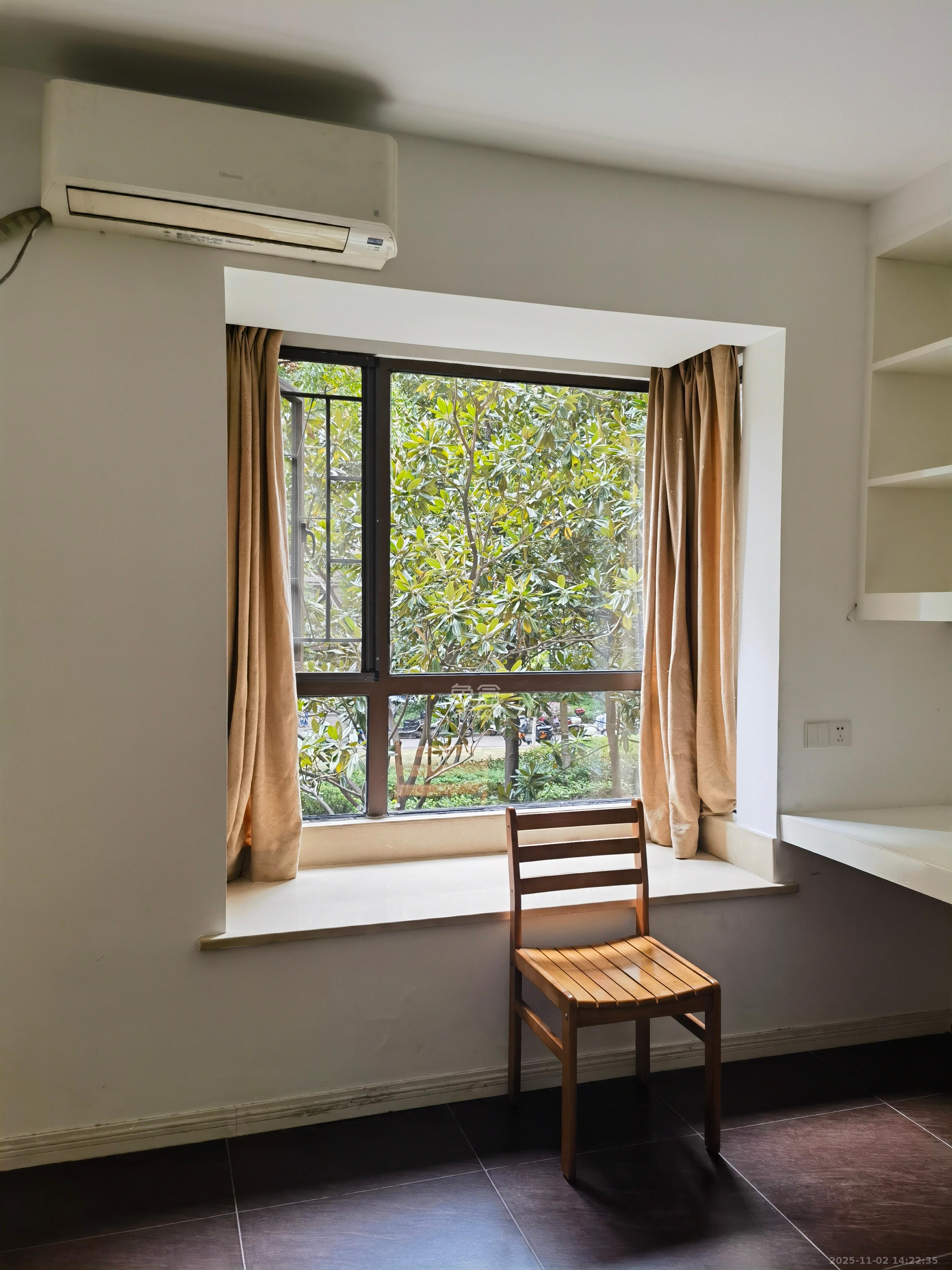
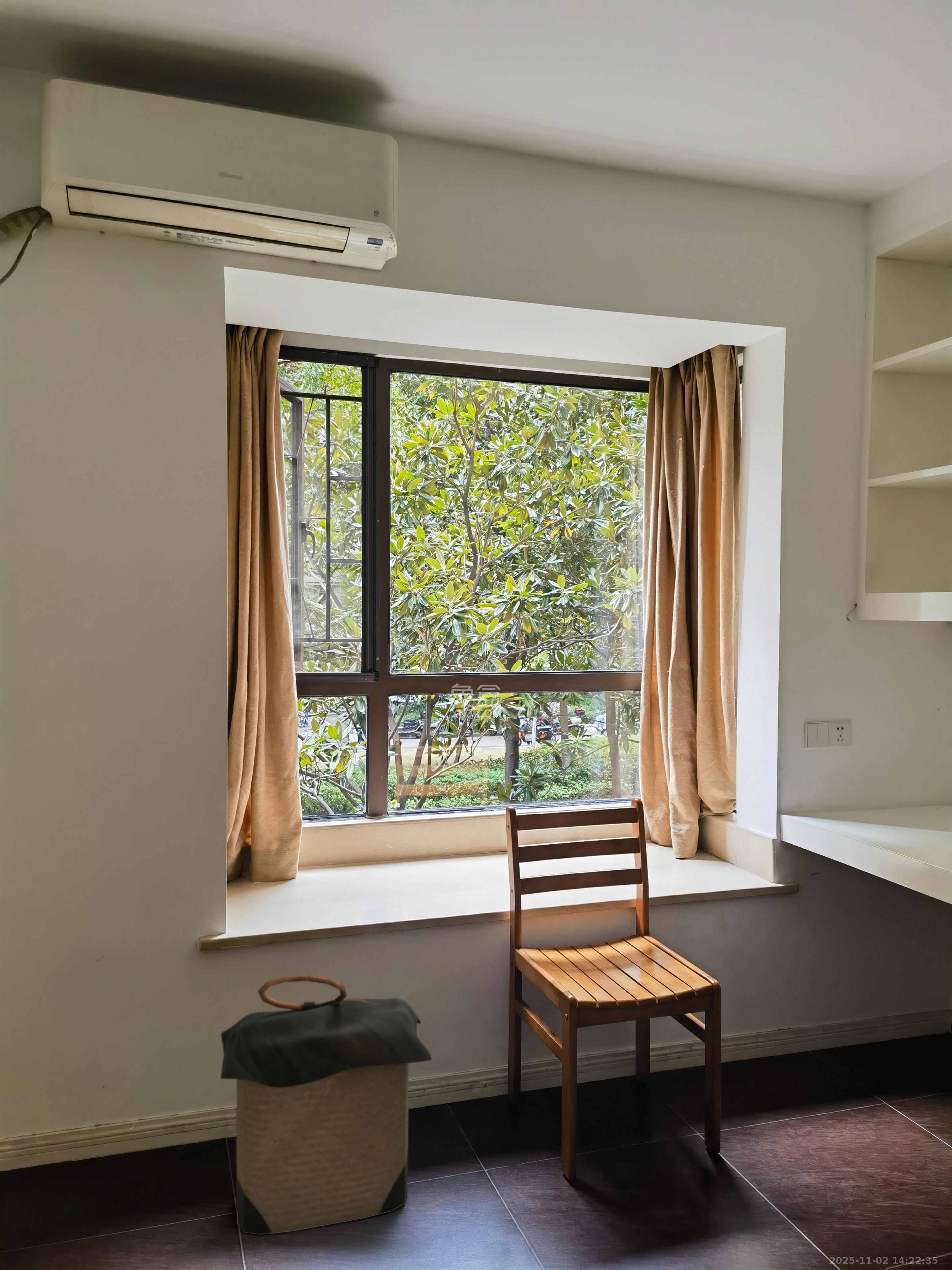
+ laundry hamper [220,974,432,1235]
